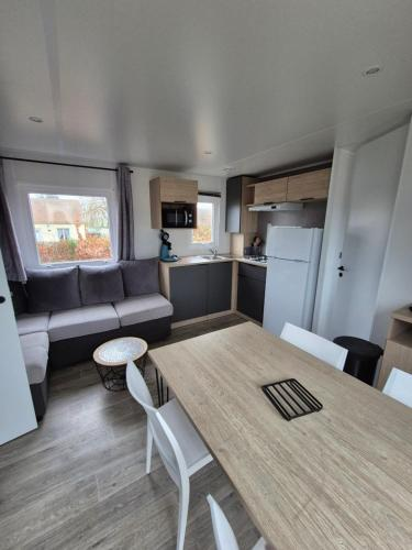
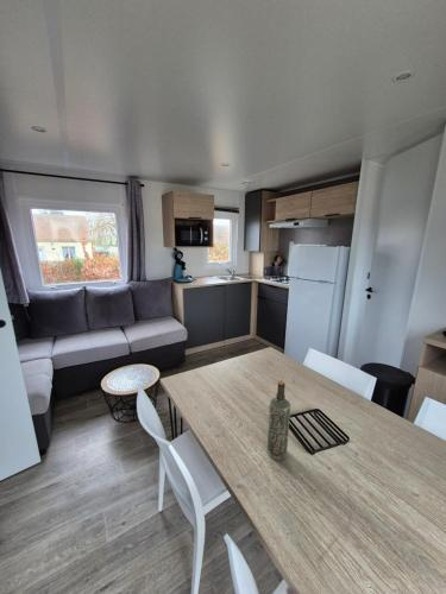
+ bottle [266,379,291,461]
